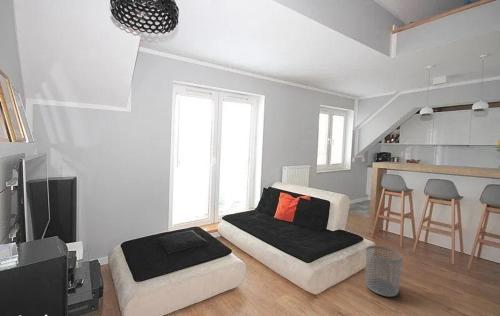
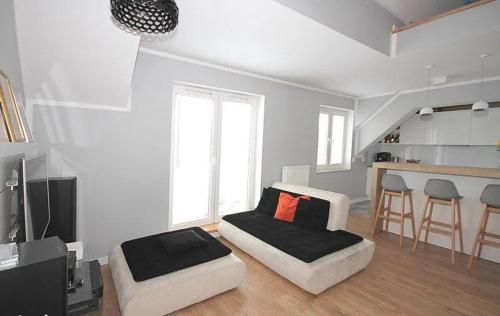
- waste bin [365,245,404,298]
